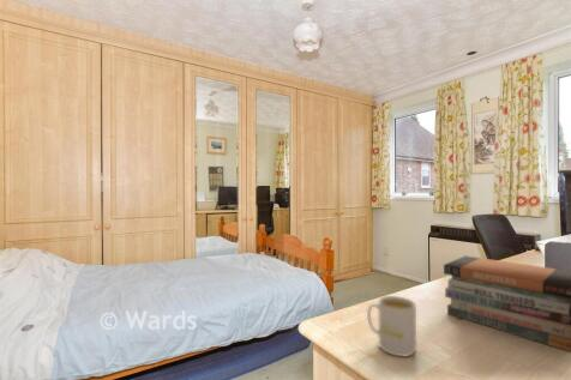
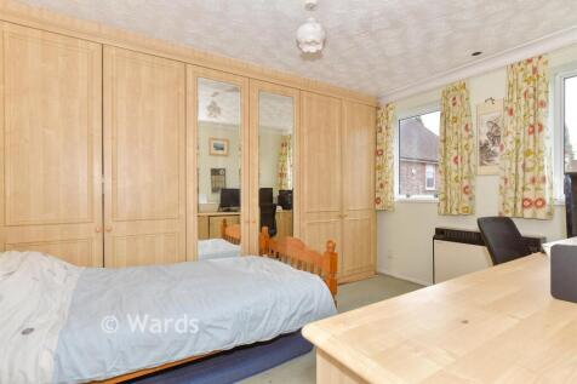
- mug [366,295,417,357]
- book stack [443,255,571,352]
